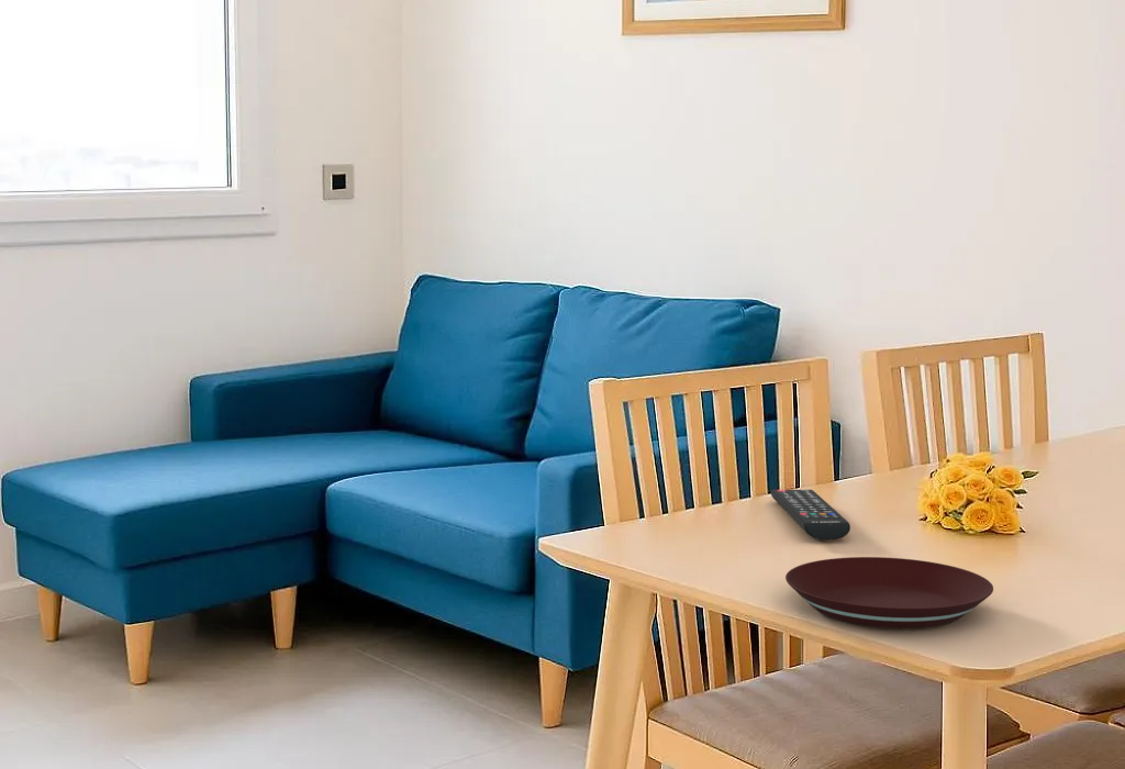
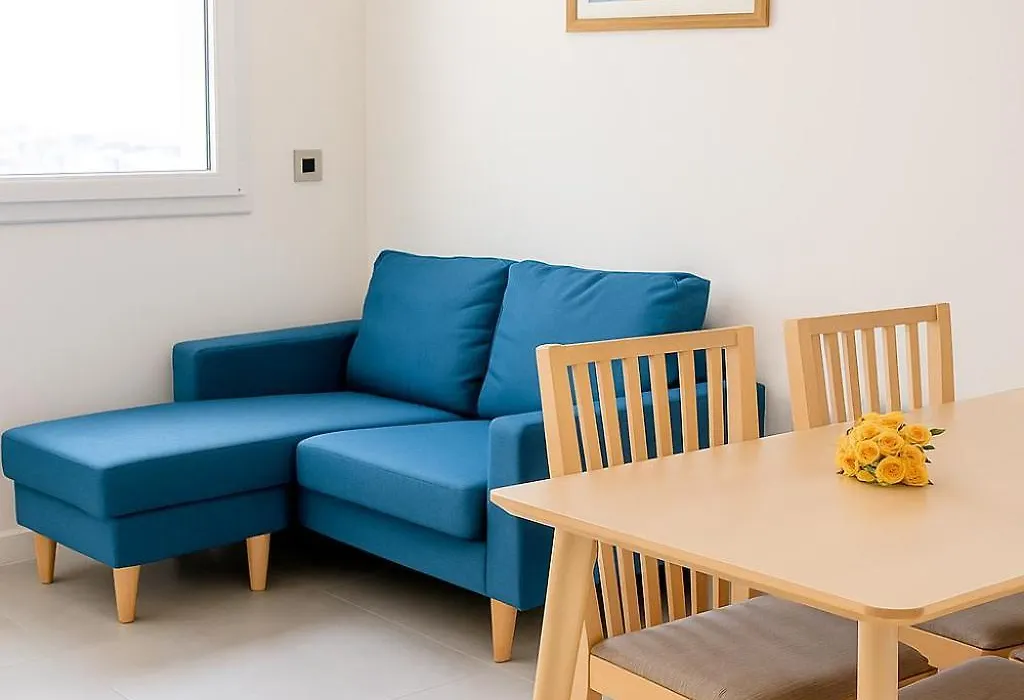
- remote control [770,489,851,542]
- plate [784,556,994,629]
